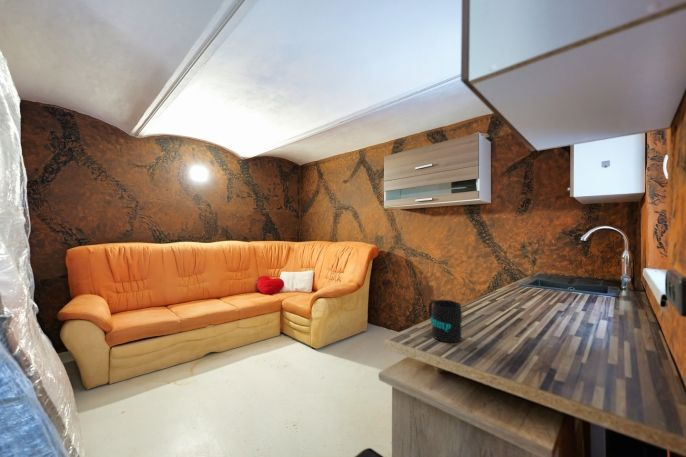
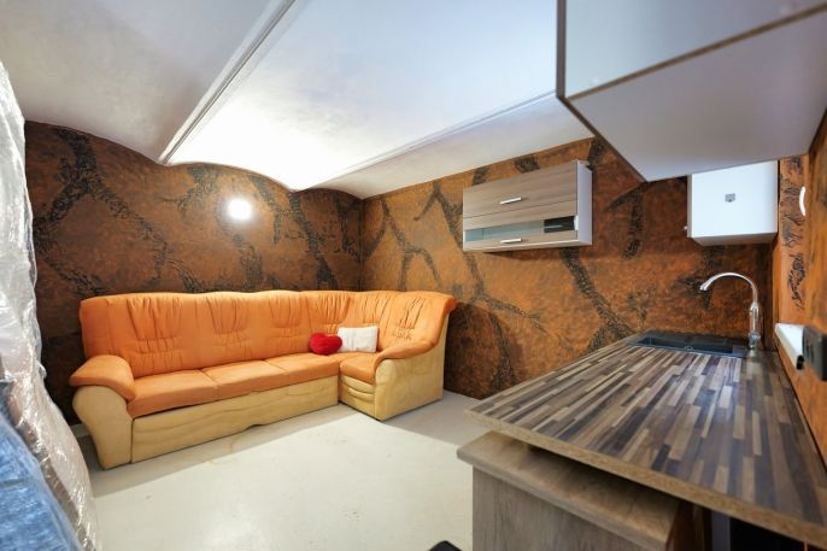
- mug [428,299,463,343]
